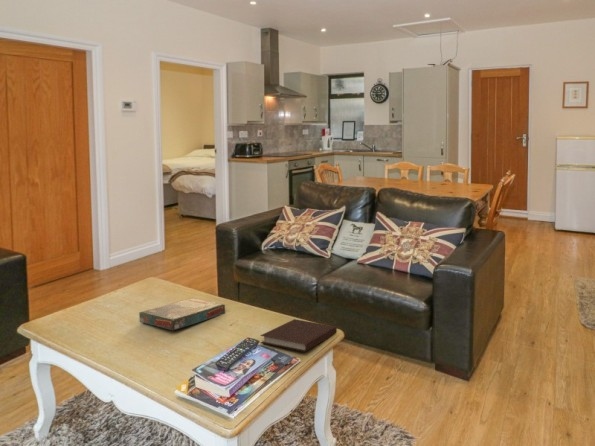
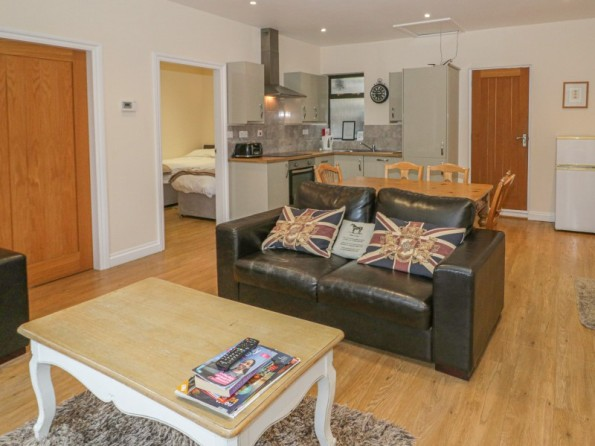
- board game [138,297,226,331]
- notebook [260,318,338,353]
